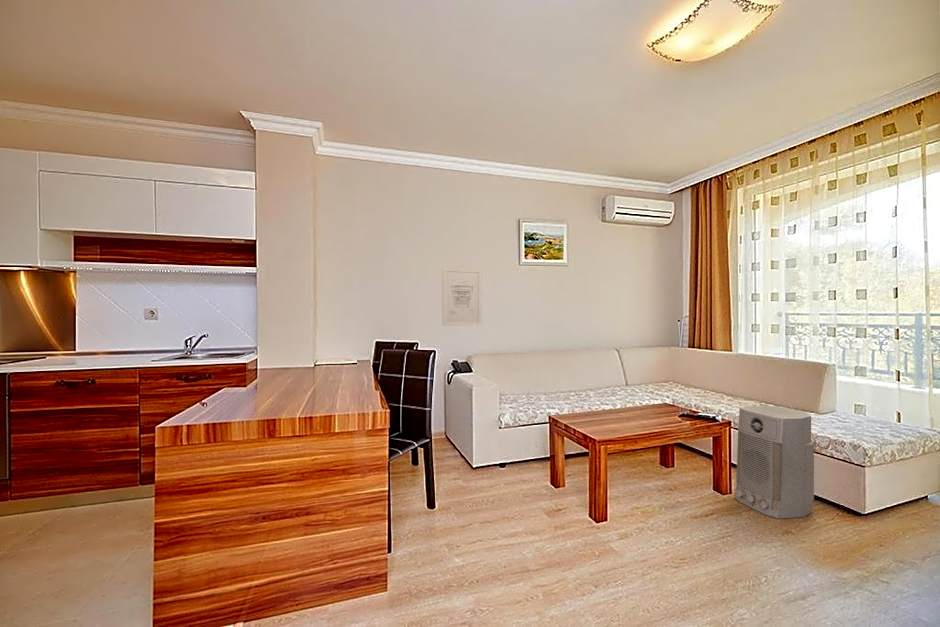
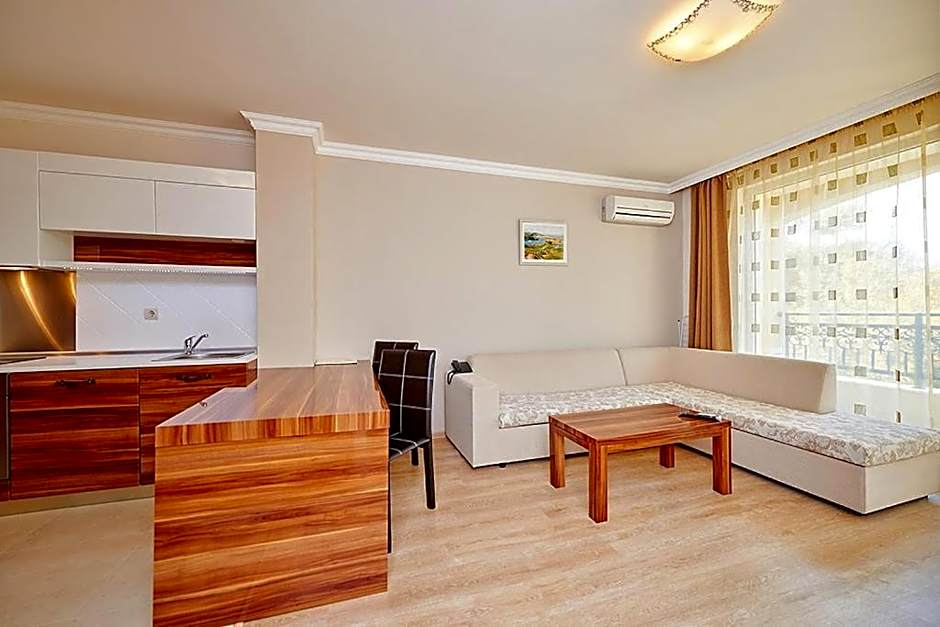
- wall art [441,267,483,327]
- air purifier [734,405,815,520]
